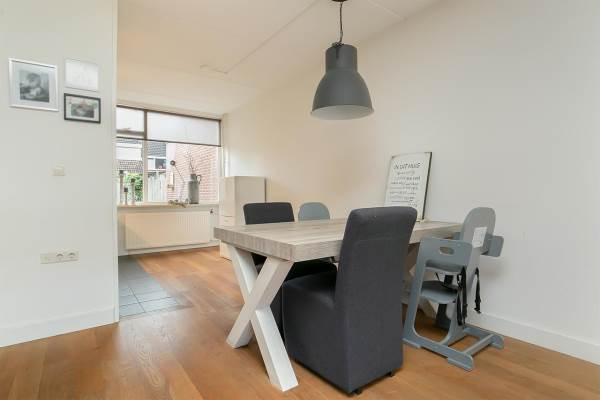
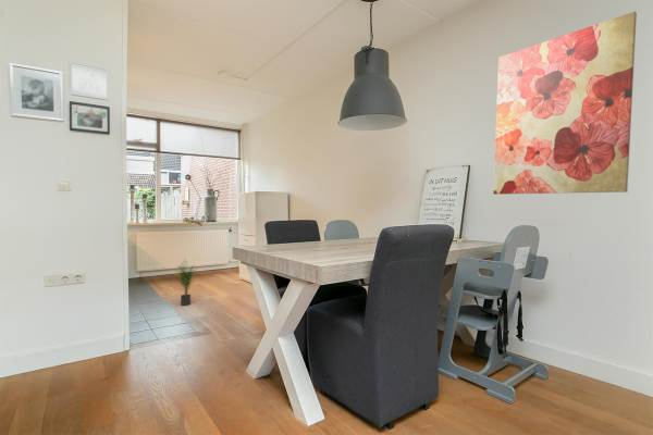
+ potted plant [172,259,199,307]
+ wall art [492,11,638,196]
